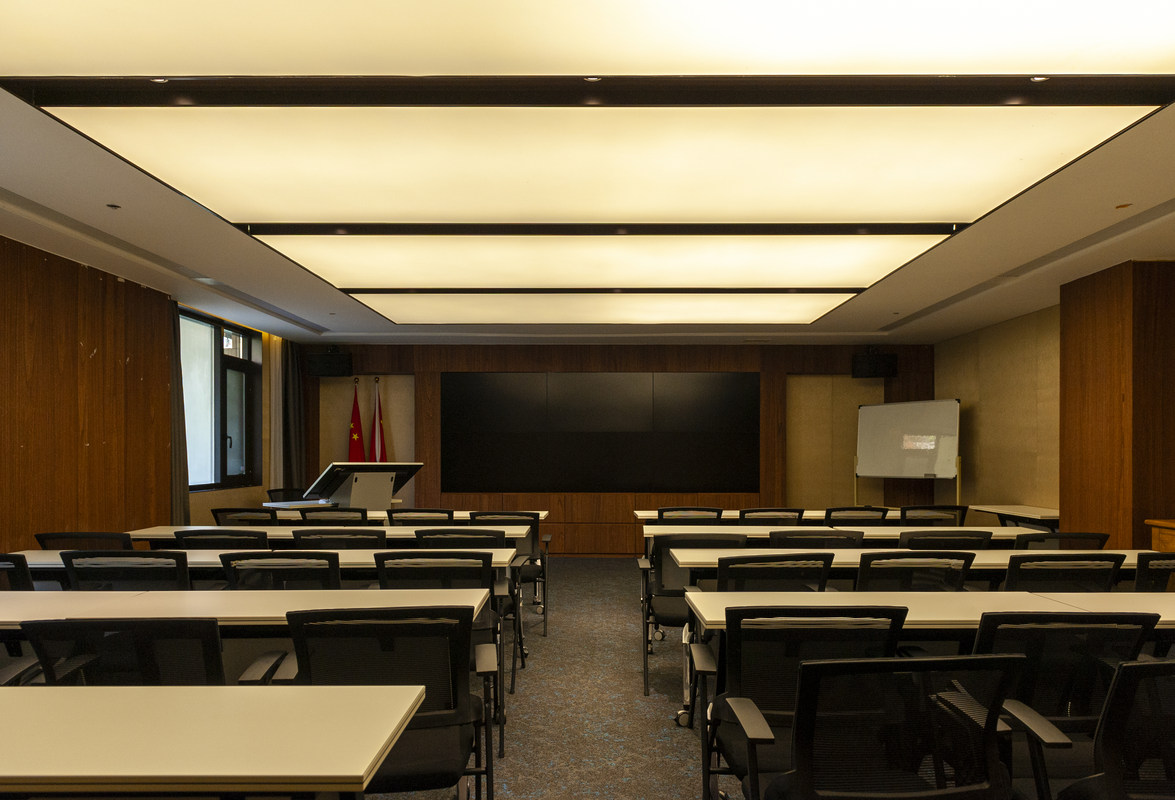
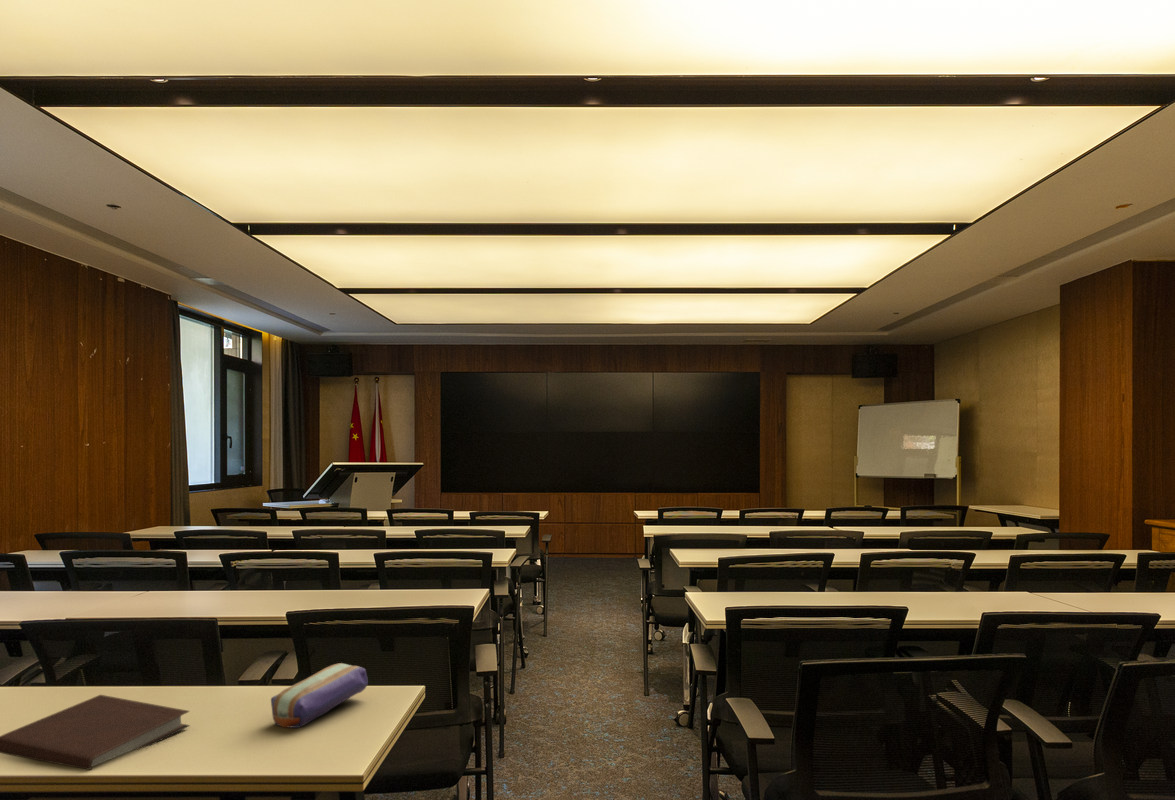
+ pencil case [270,662,369,729]
+ notebook [0,694,191,771]
